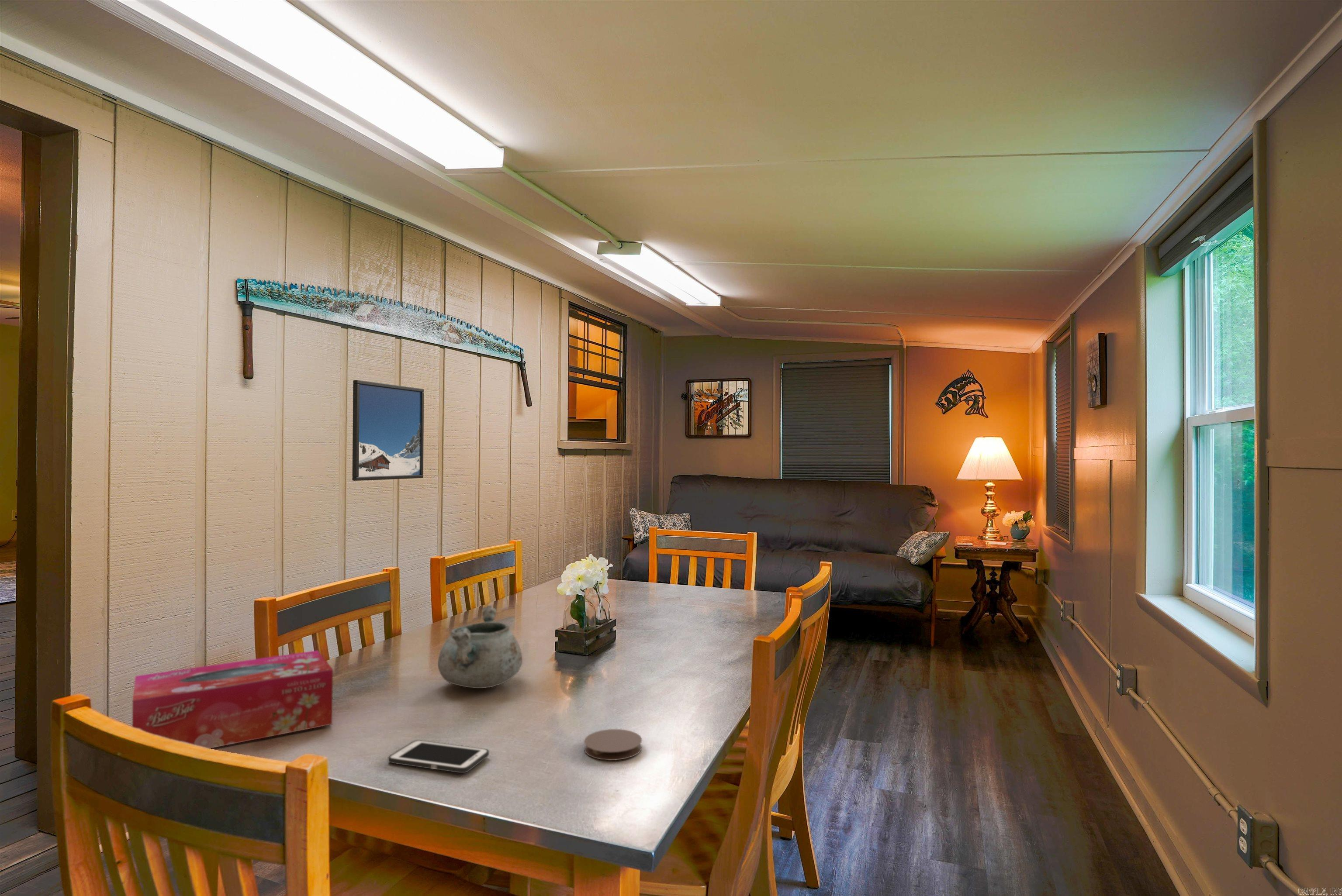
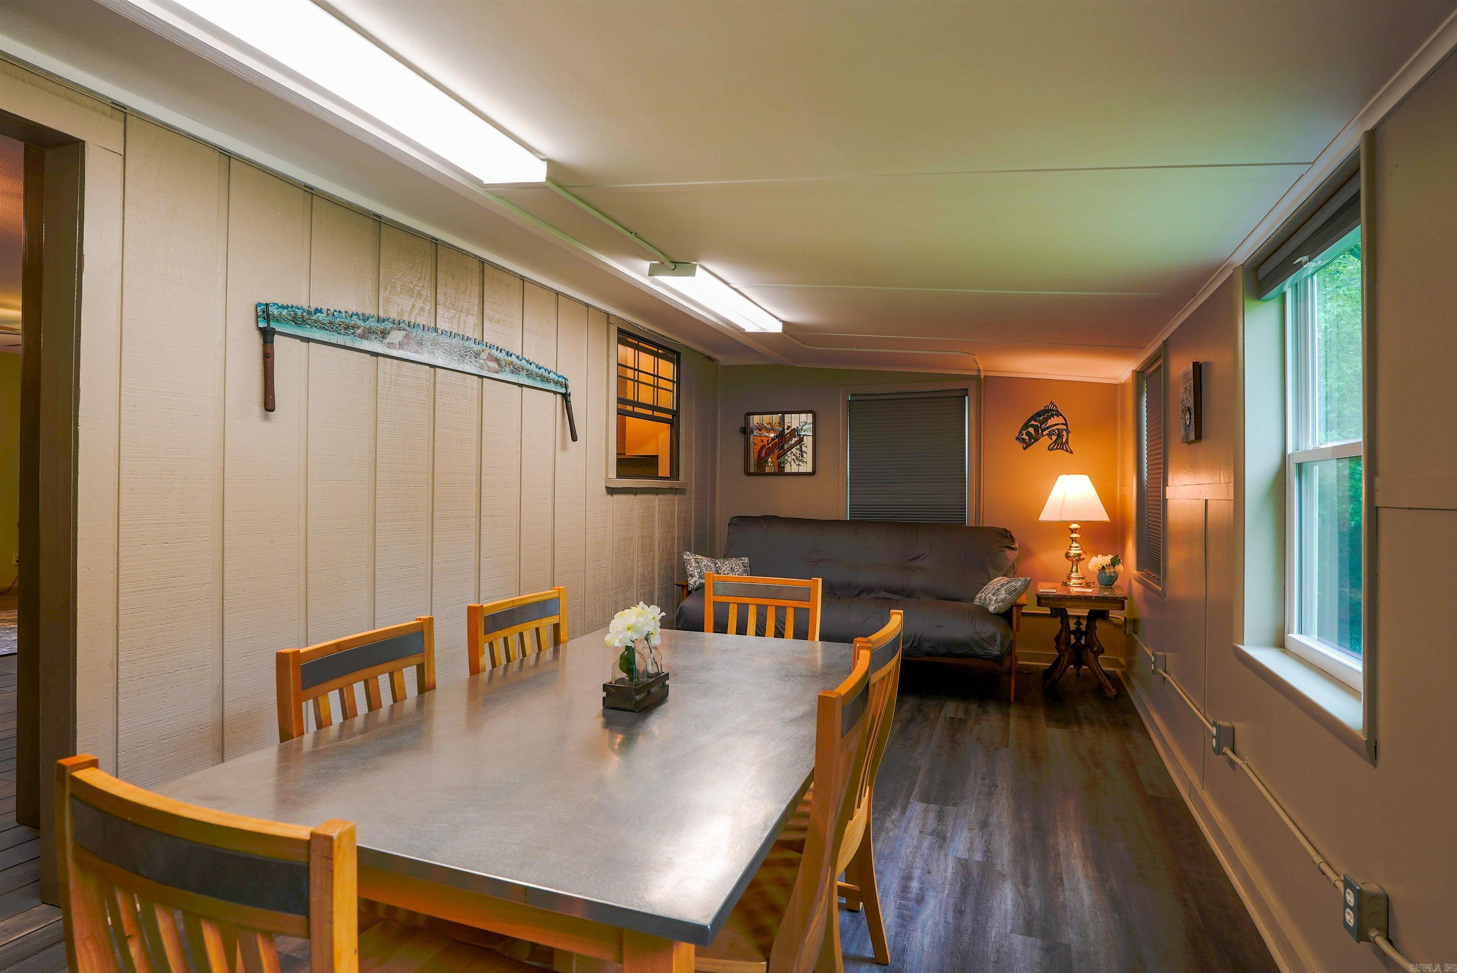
- bowl [437,605,523,689]
- coaster [584,729,643,761]
- tissue box [132,650,333,749]
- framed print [352,380,424,481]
- cell phone [388,740,489,773]
